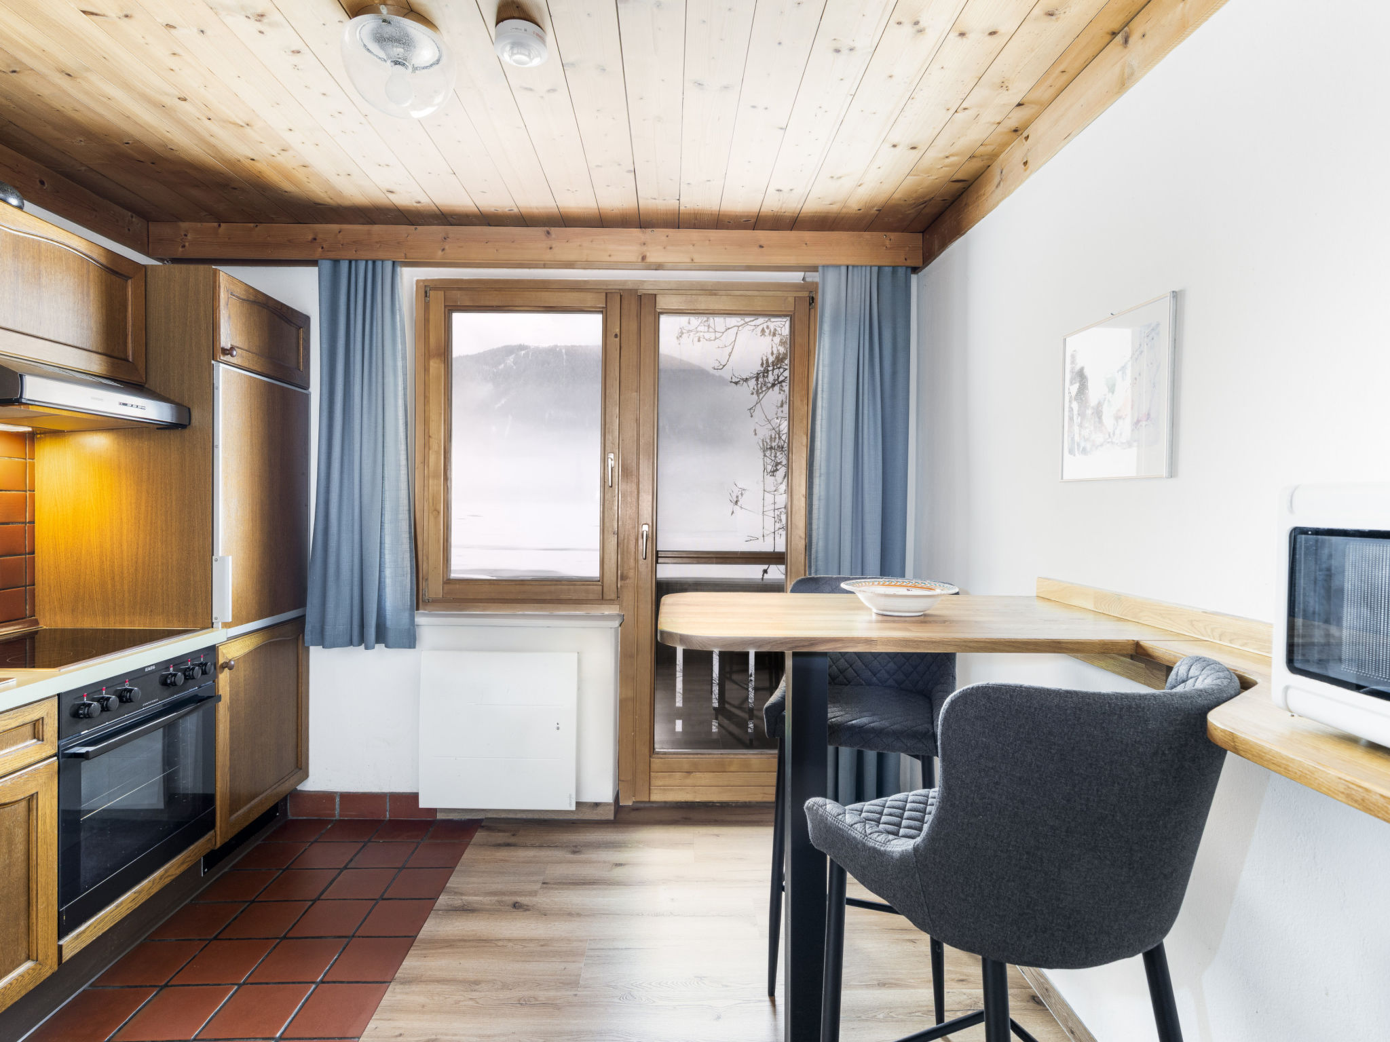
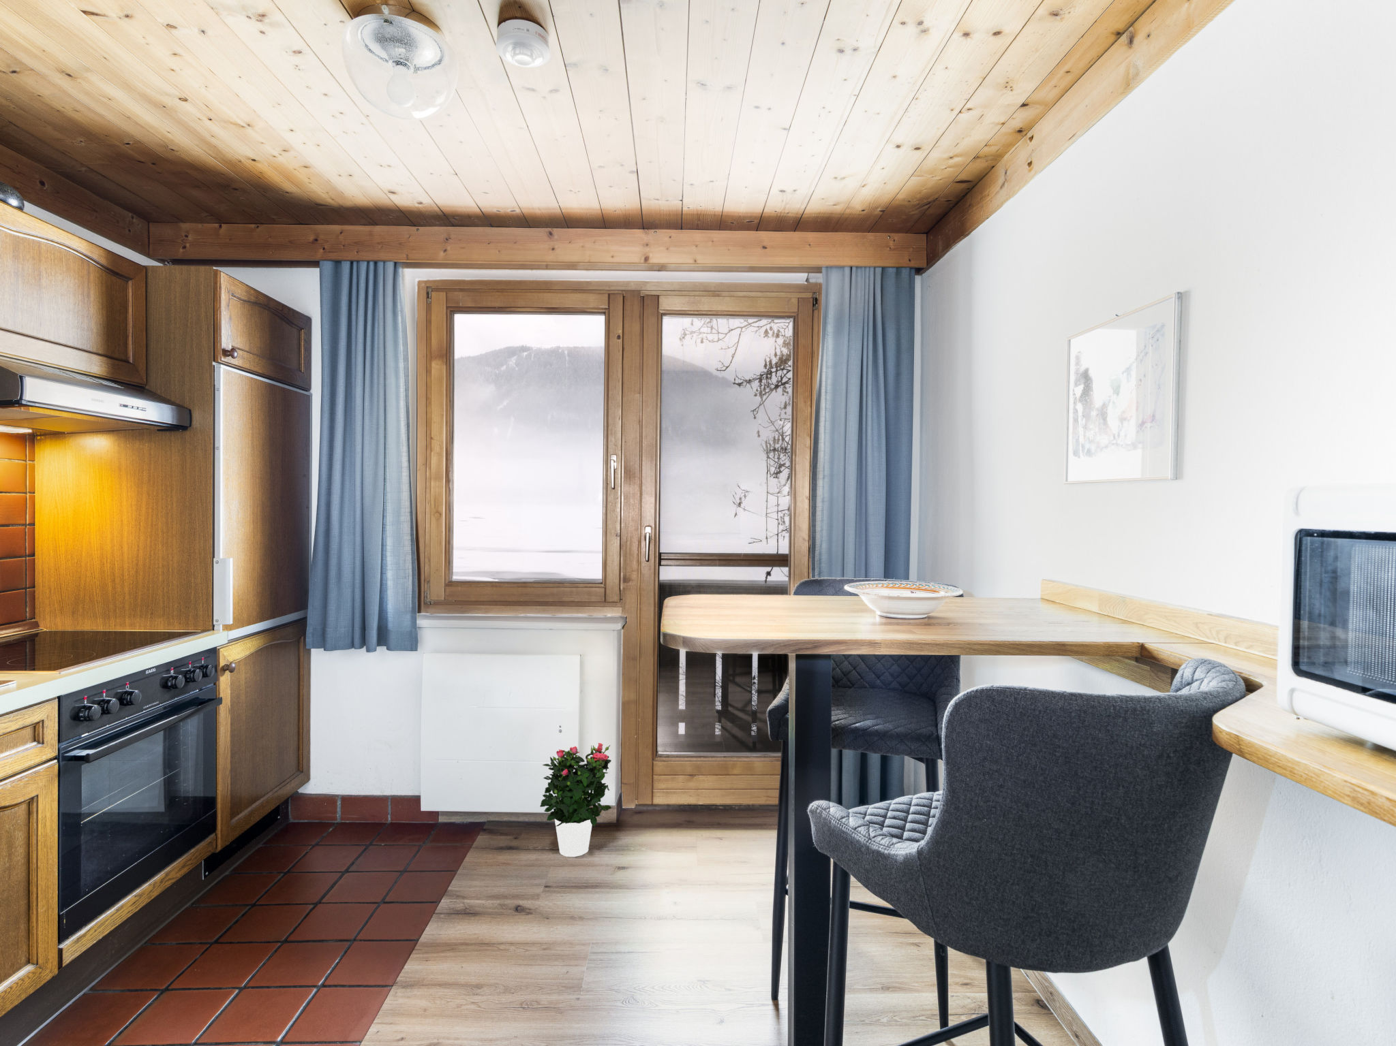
+ potted flower [540,743,612,857]
